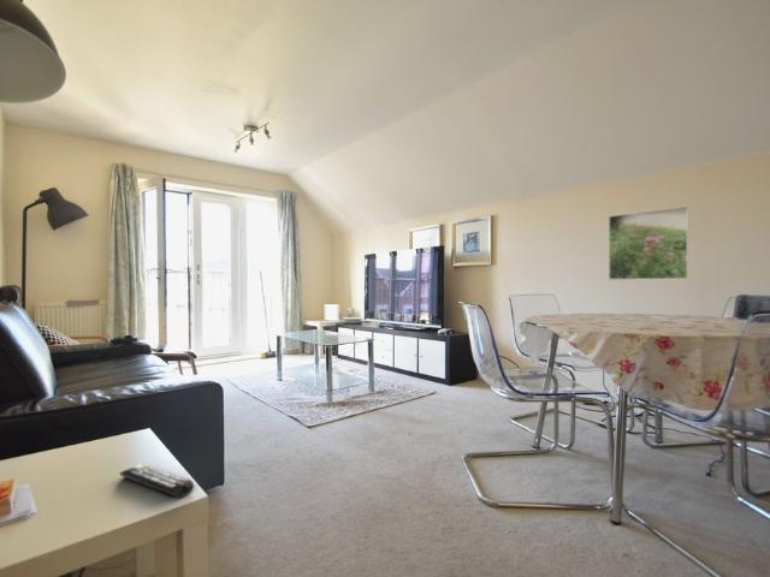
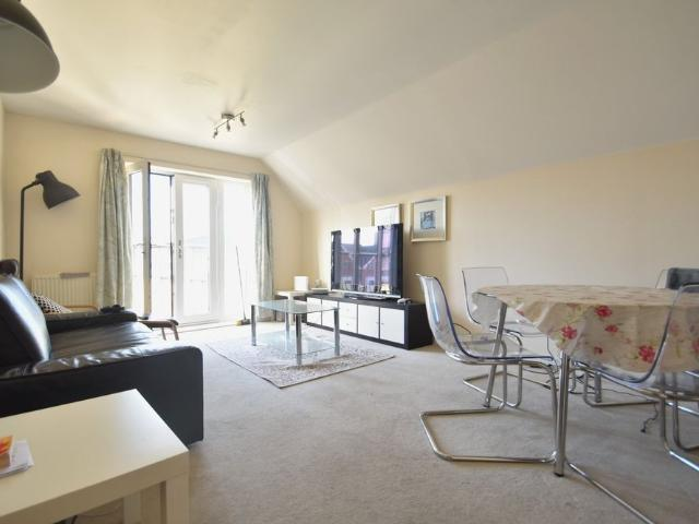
- remote control [119,462,195,499]
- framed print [608,204,689,281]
